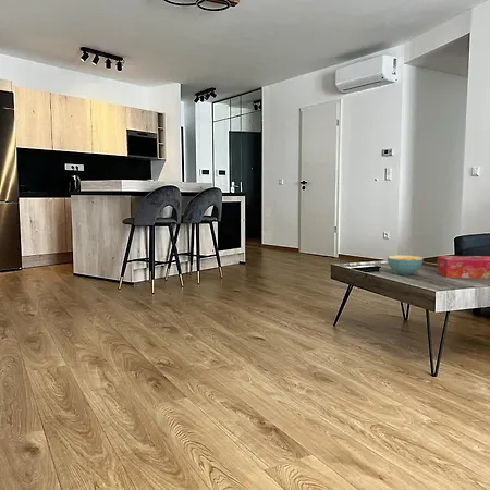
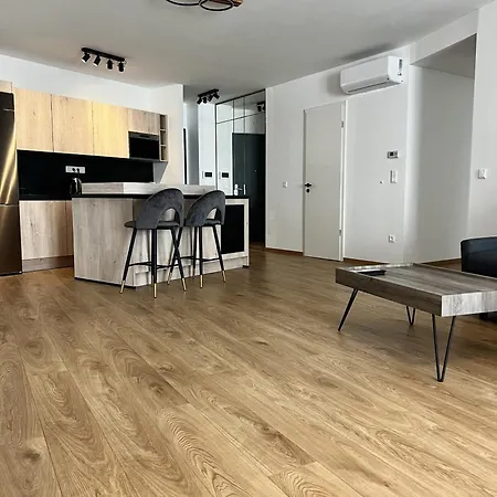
- tissue box [436,255,490,279]
- cereal bowl [387,254,425,277]
